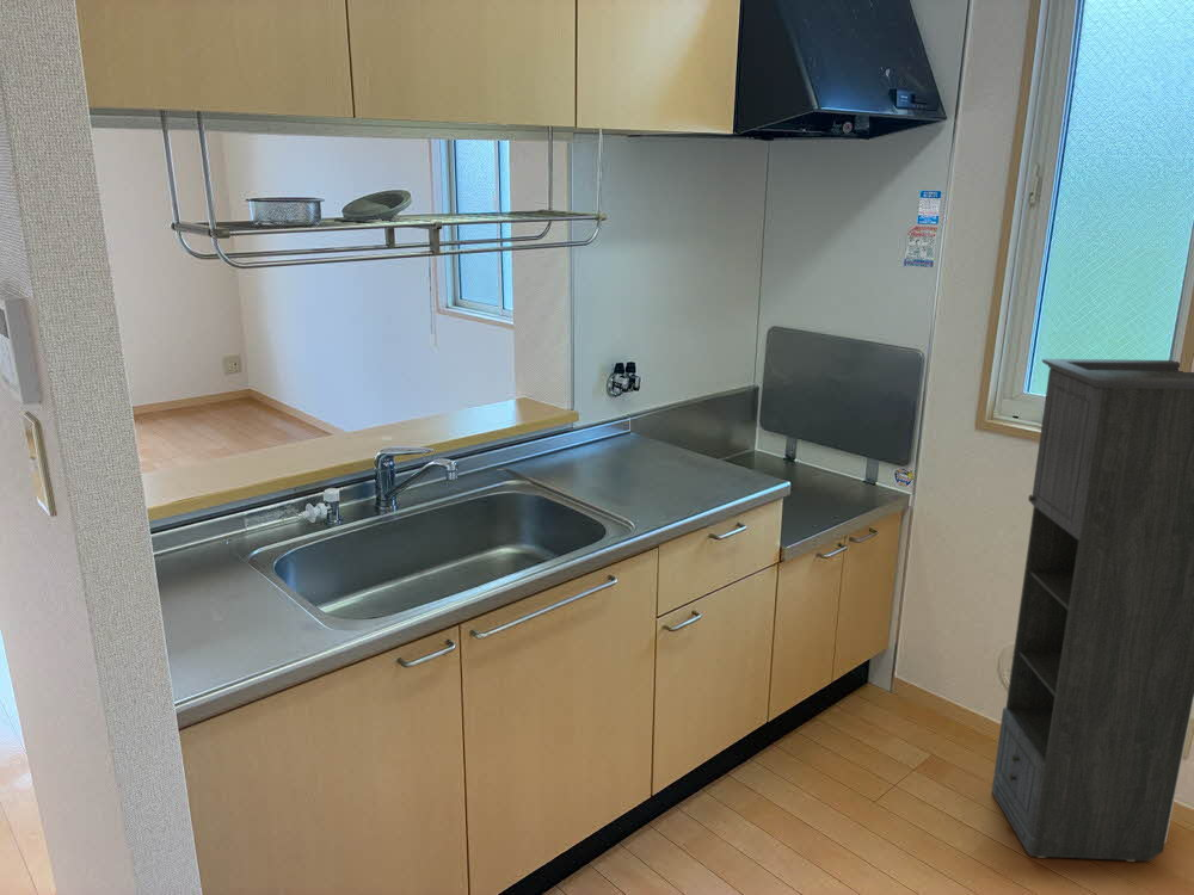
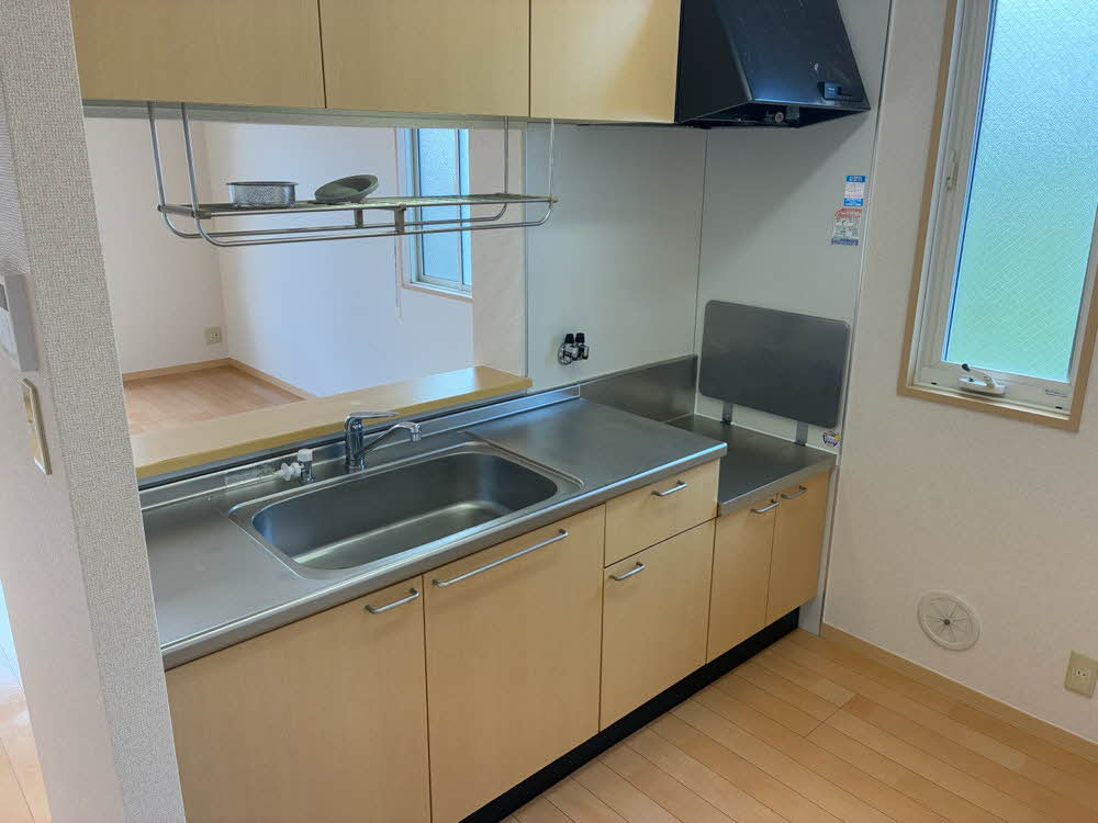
- storage cabinet [991,358,1194,863]
